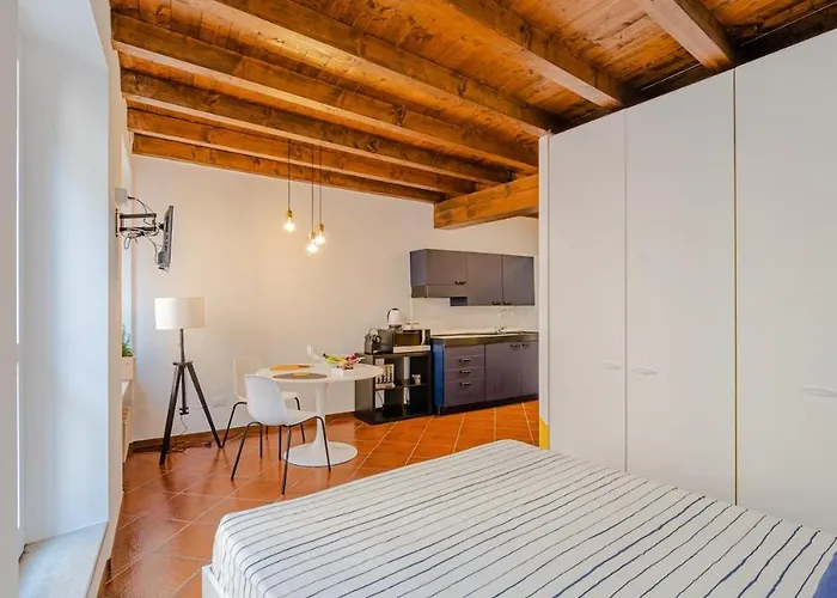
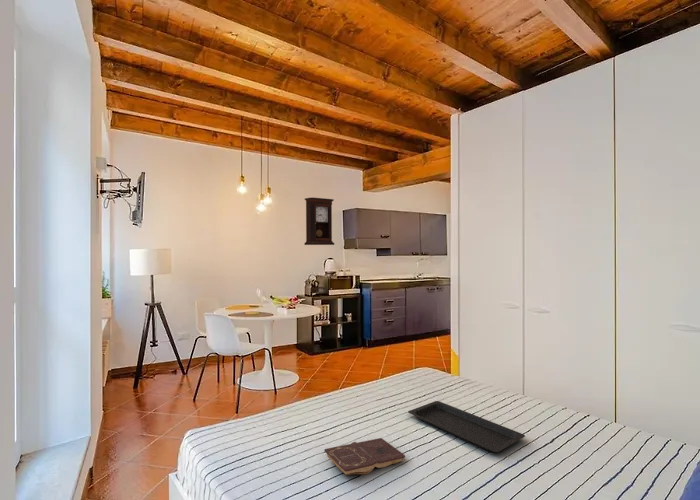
+ pendulum clock [303,197,335,246]
+ book [323,437,406,476]
+ serving tray [407,400,526,453]
